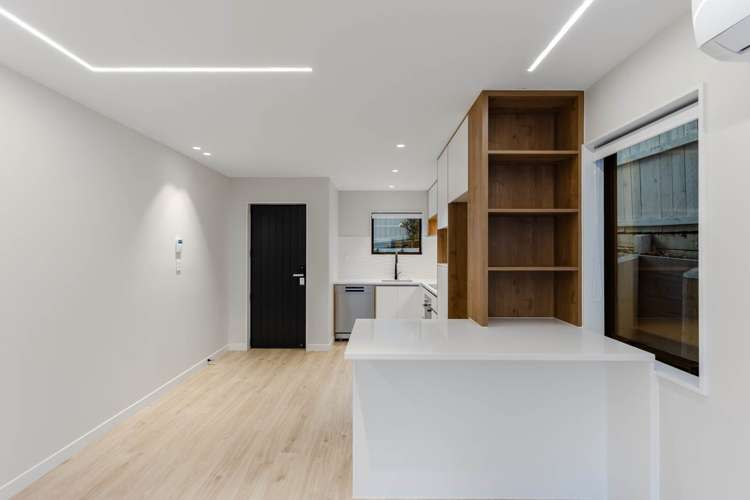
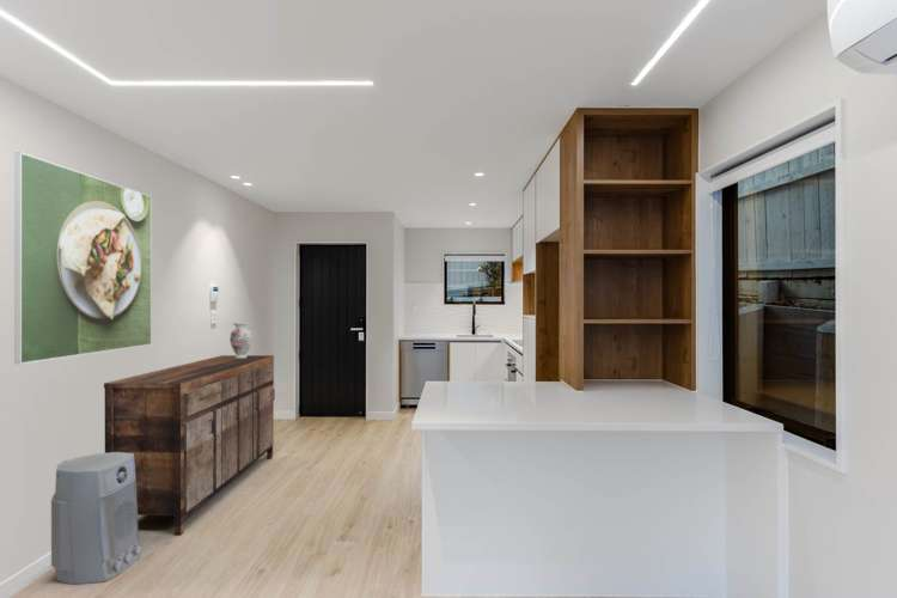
+ sideboard [103,354,276,536]
+ vase [228,322,254,359]
+ air purifier [50,452,142,586]
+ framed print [13,151,153,365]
